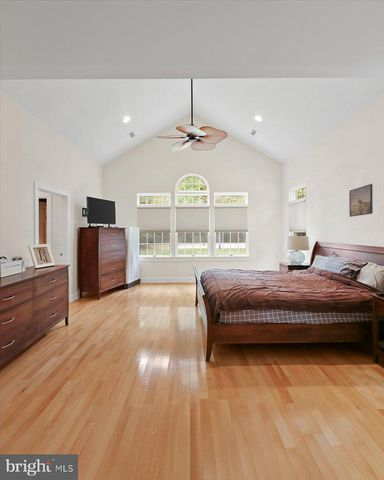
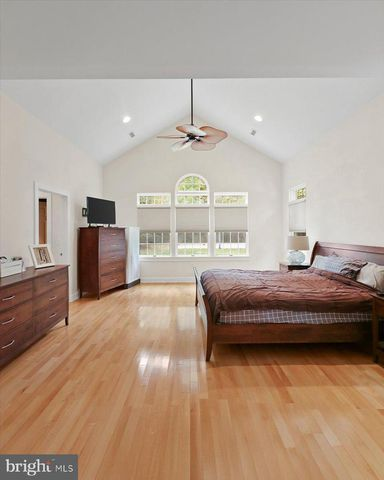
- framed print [348,183,374,218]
